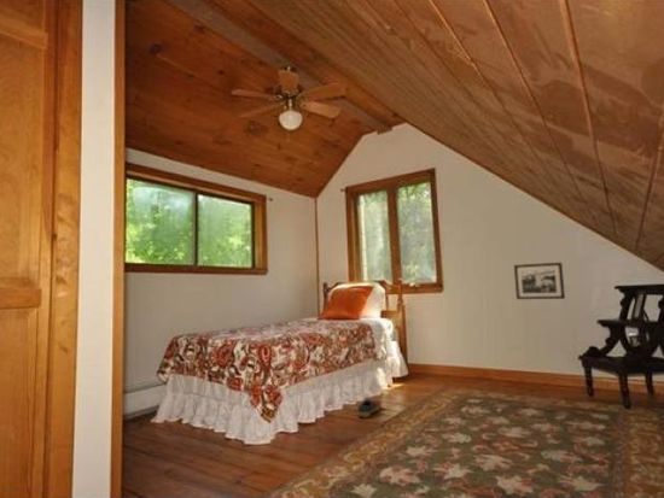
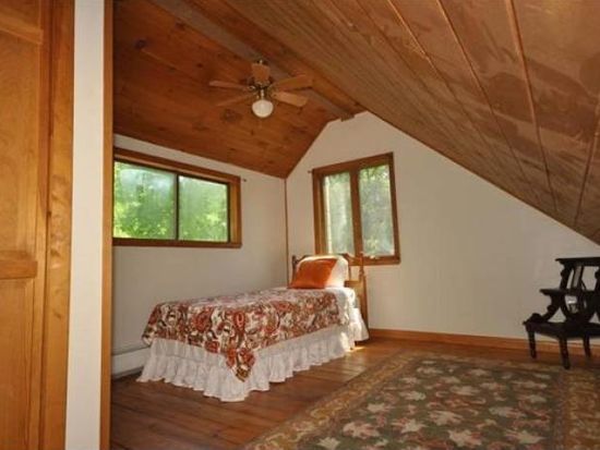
- picture frame [513,262,566,300]
- shoe [356,398,383,420]
